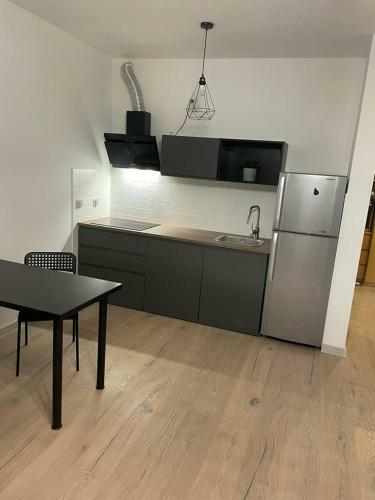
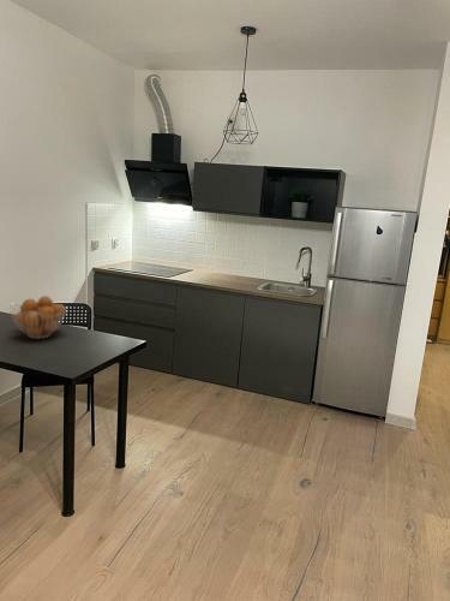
+ fruit basket [8,294,68,340]
